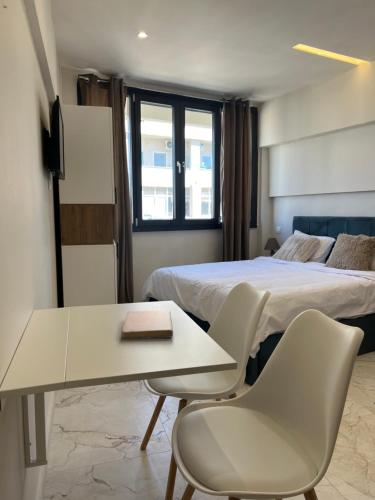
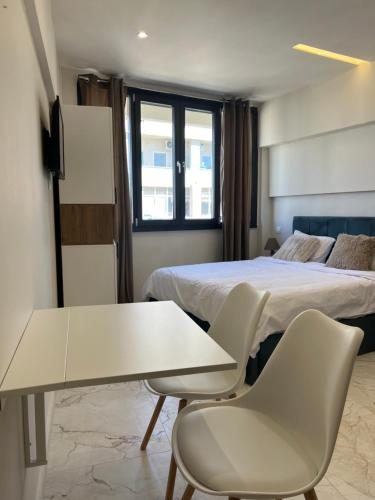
- notebook [120,309,174,340]
